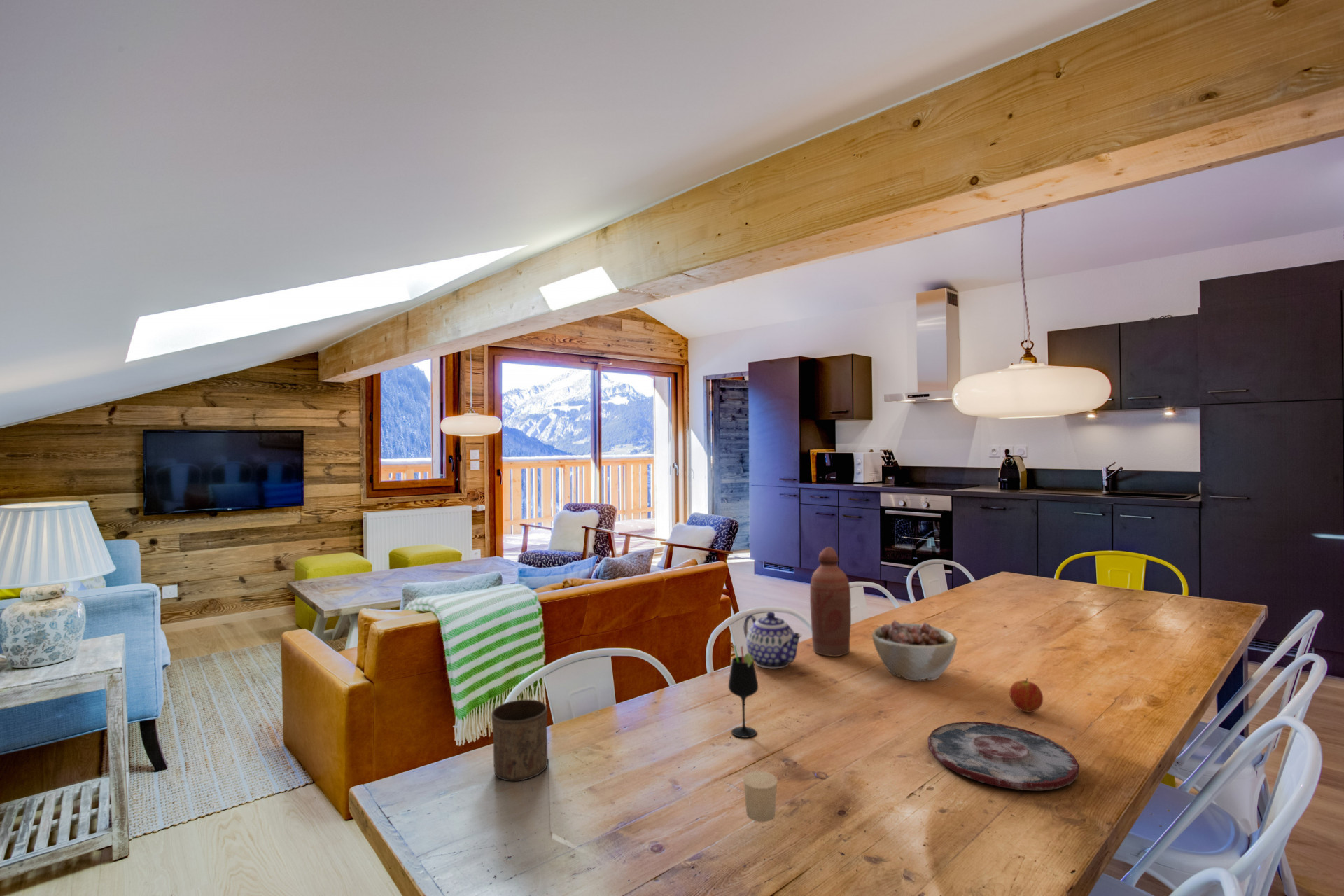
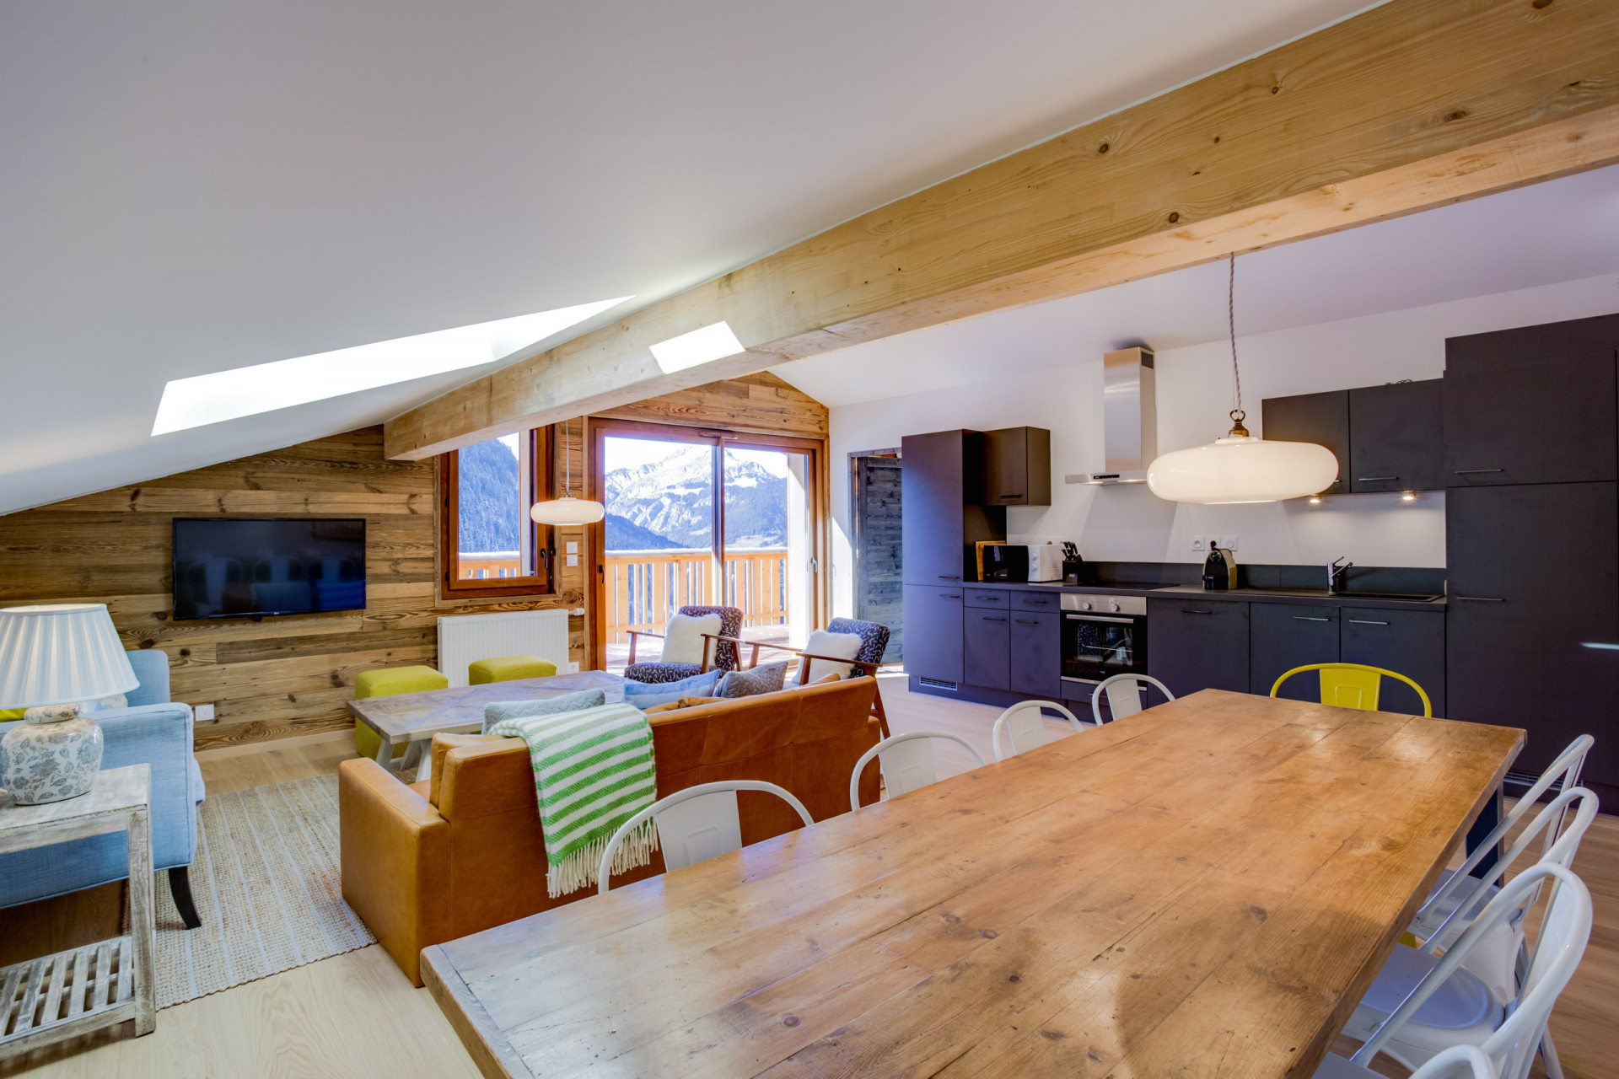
- wine glass [728,645,759,738]
- bottle [809,546,852,657]
- teapot [743,611,802,670]
- cup [491,699,548,782]
- fruit [1009,677,1044,713]
- candle [742,770,778,823]
- plate [927,721,1080,791]
- bowl [872,619,958,682]
